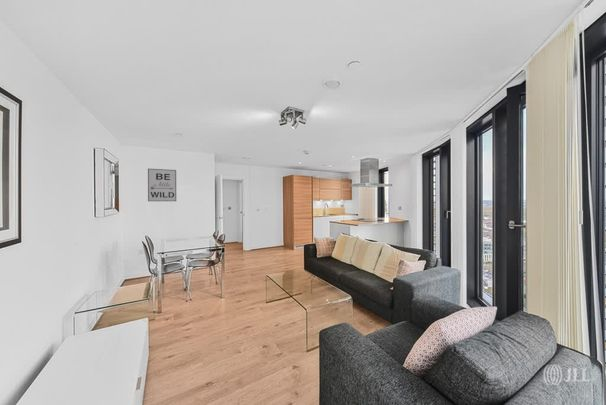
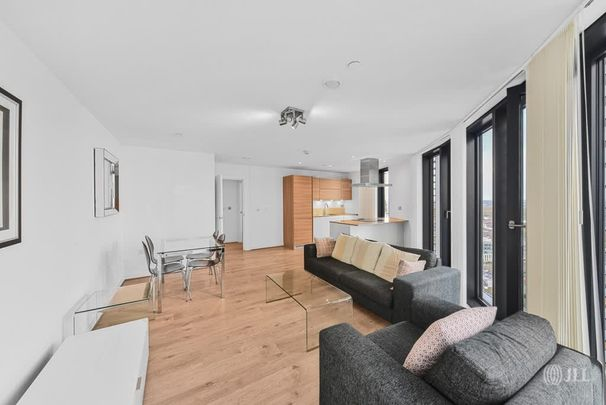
- wall art [147,168,177,202]
